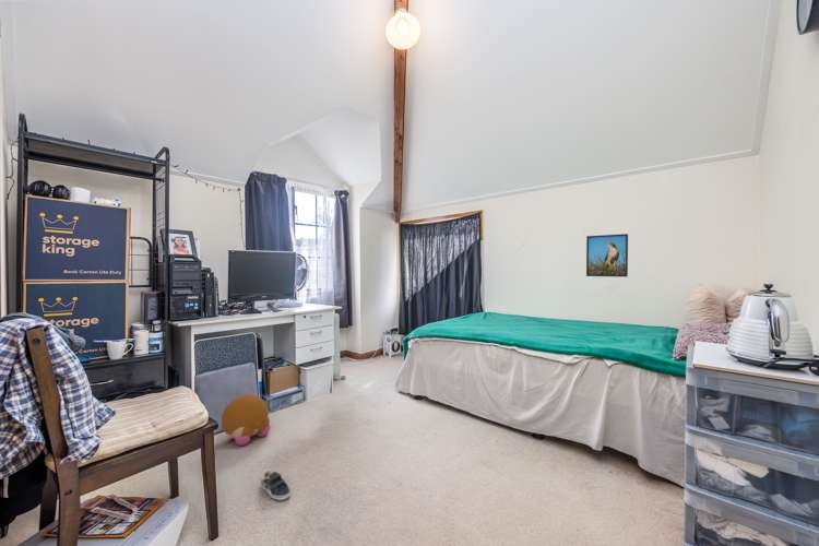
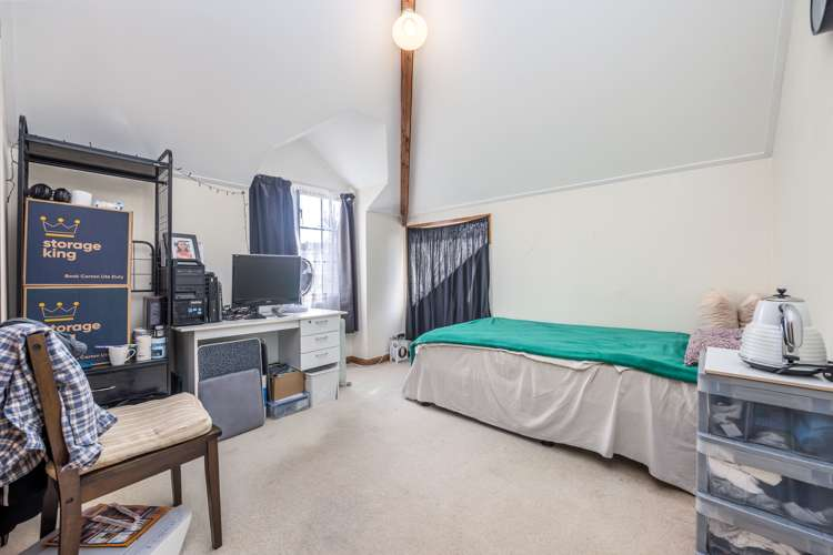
- sneaker [260,468,292,501]
- plush toy [221,393,271,447]
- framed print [585,233,629,278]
